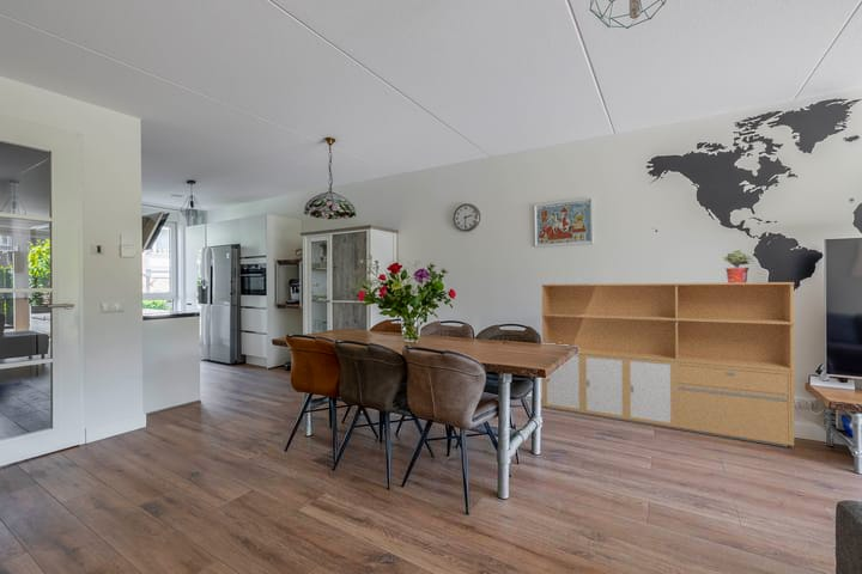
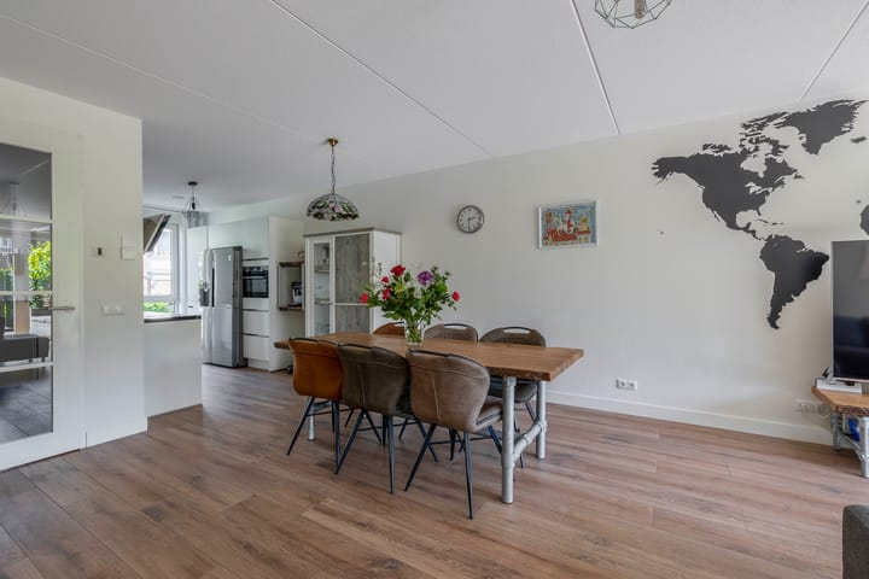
- potted plant [722,249,755,282]
- storage cabinet [540,281,796,448]
